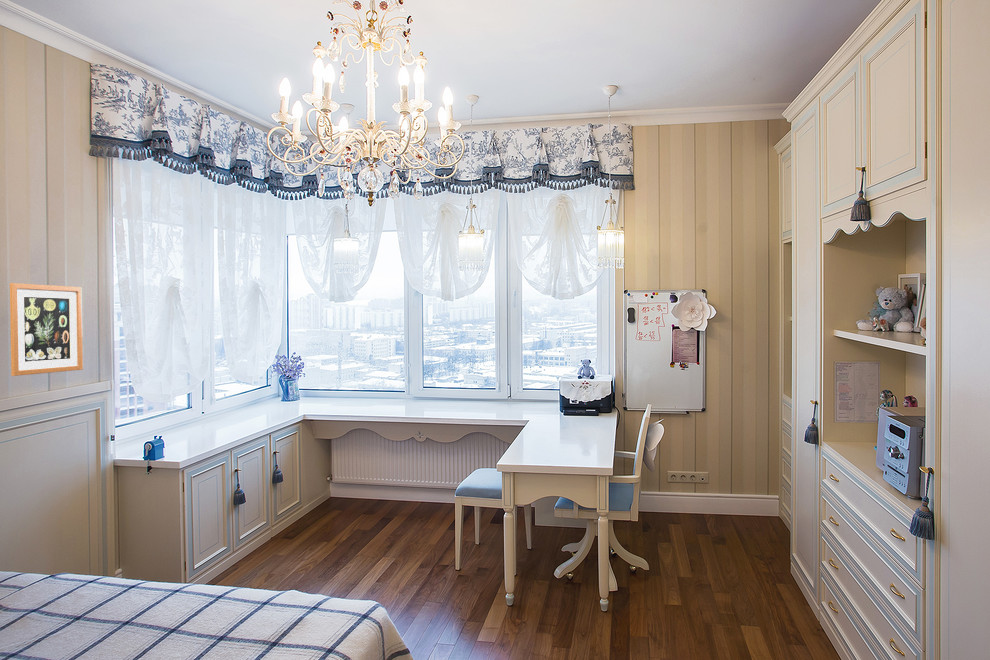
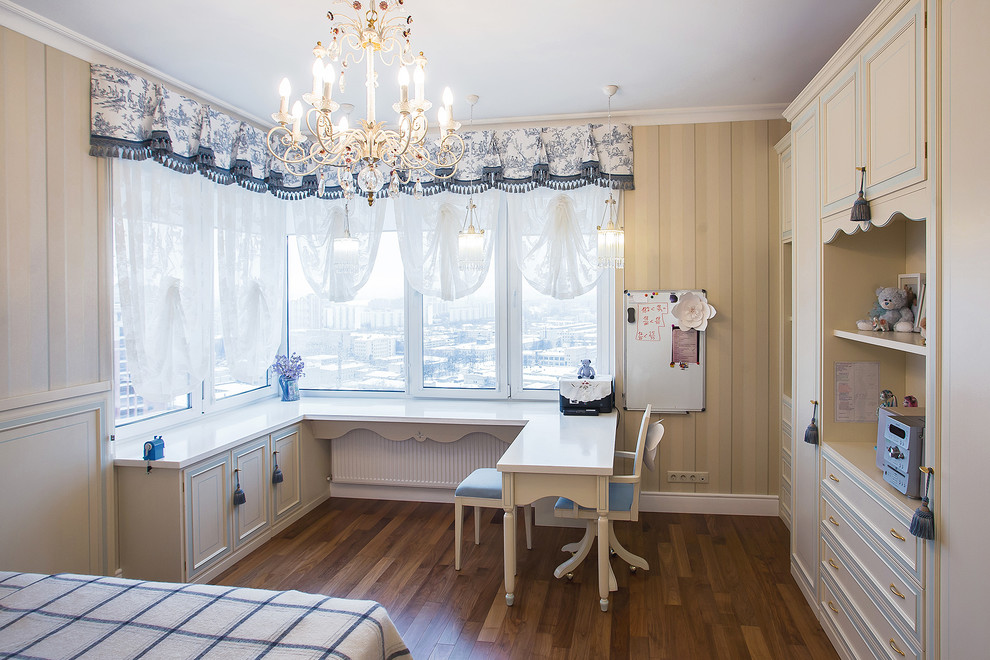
- wall art [9,282,84,377]
